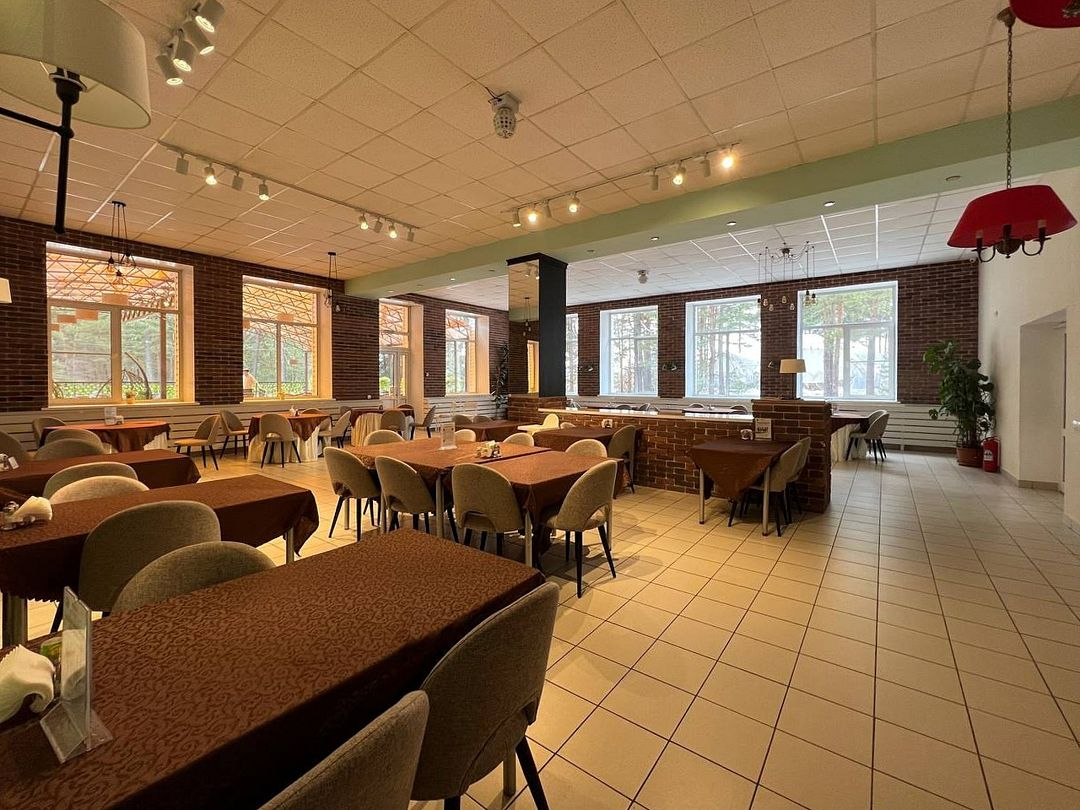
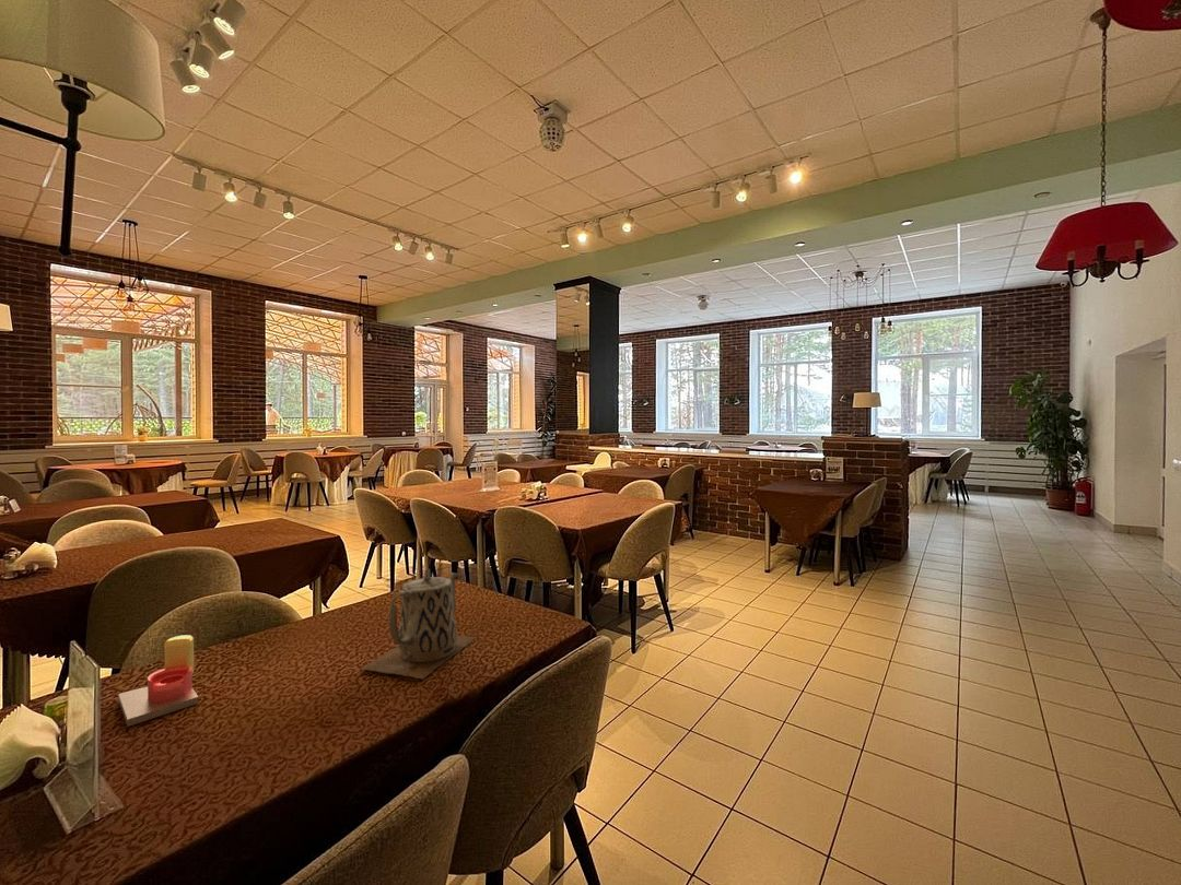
+ candle [117,634,199,728]
+ teapot [360,567,477,680]
